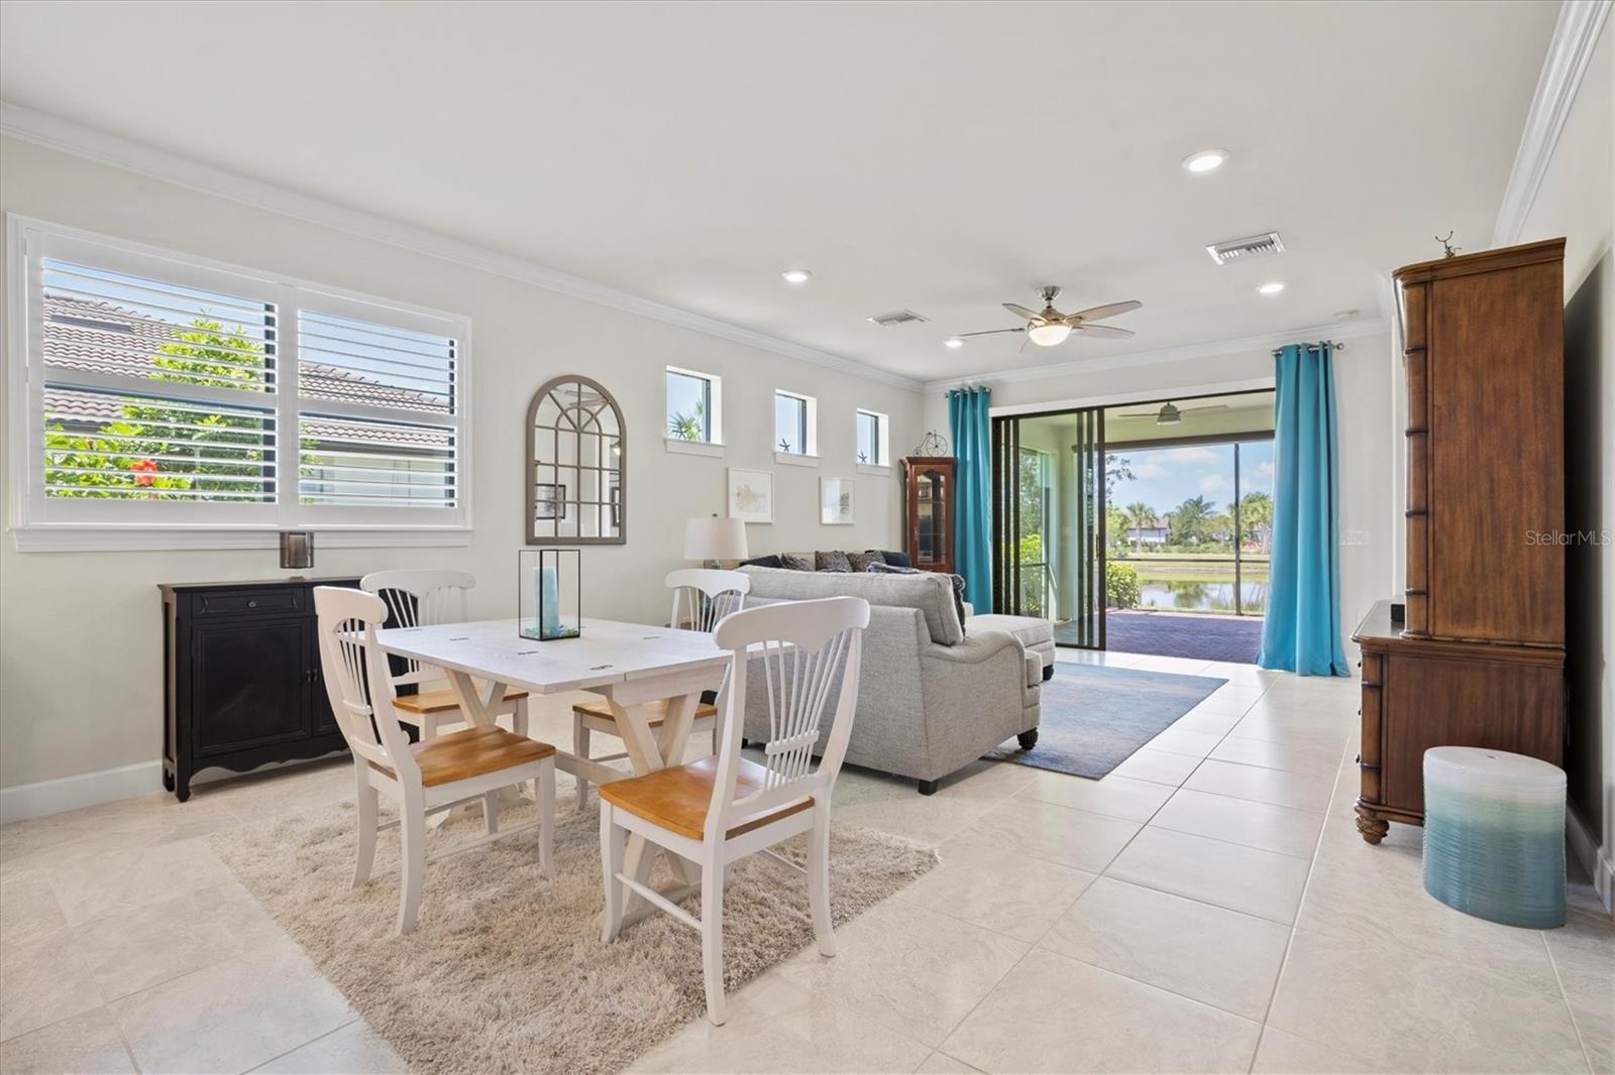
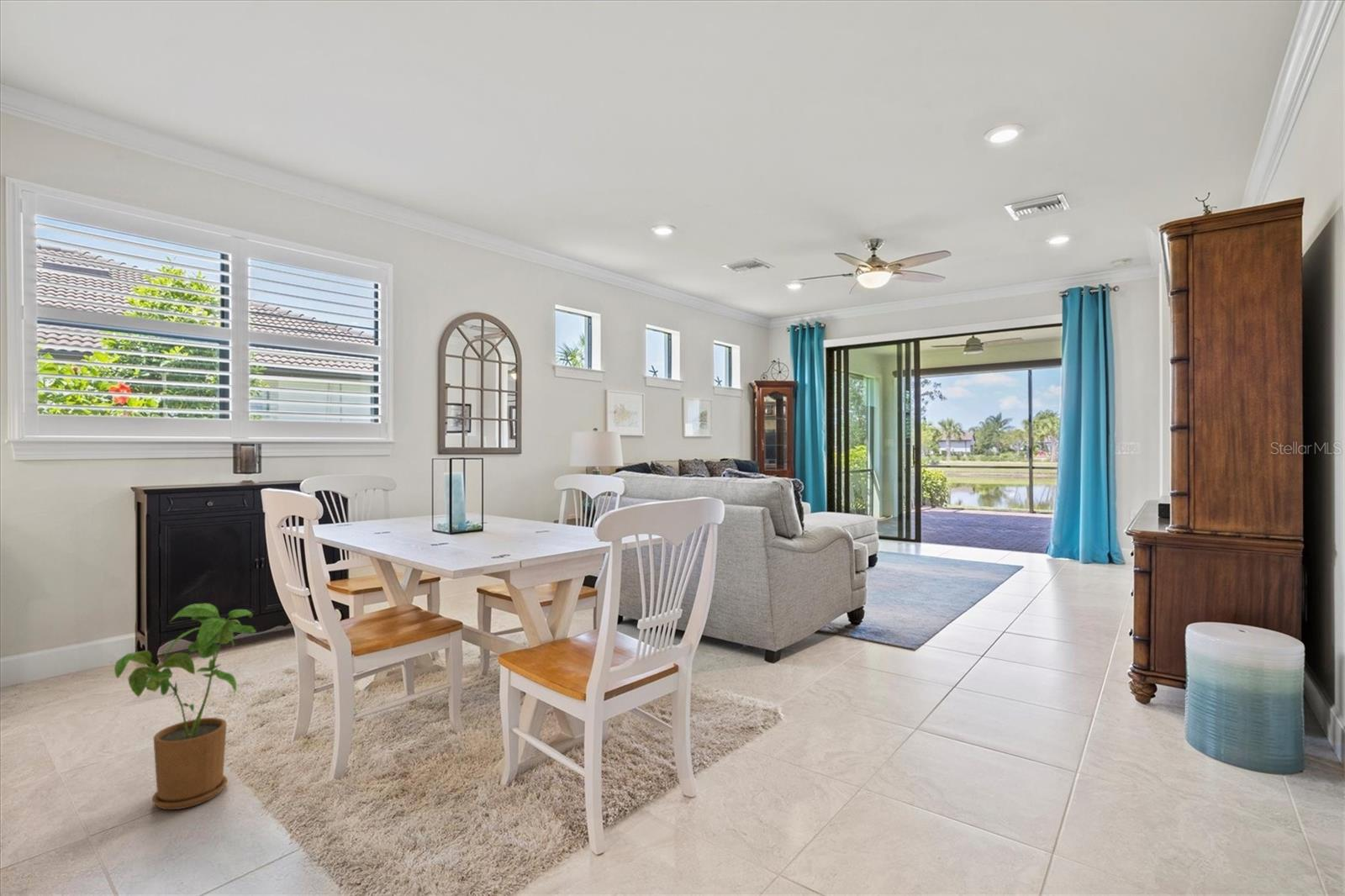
+ house plant [113,603,256,810]
